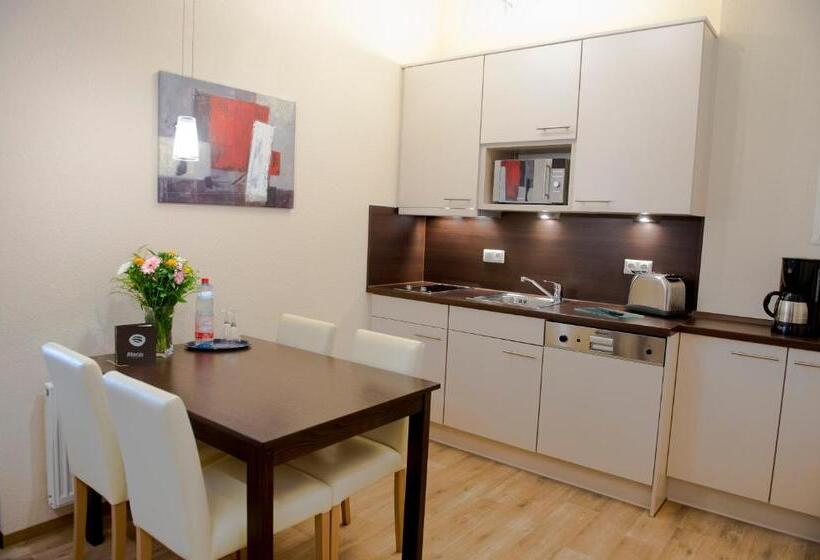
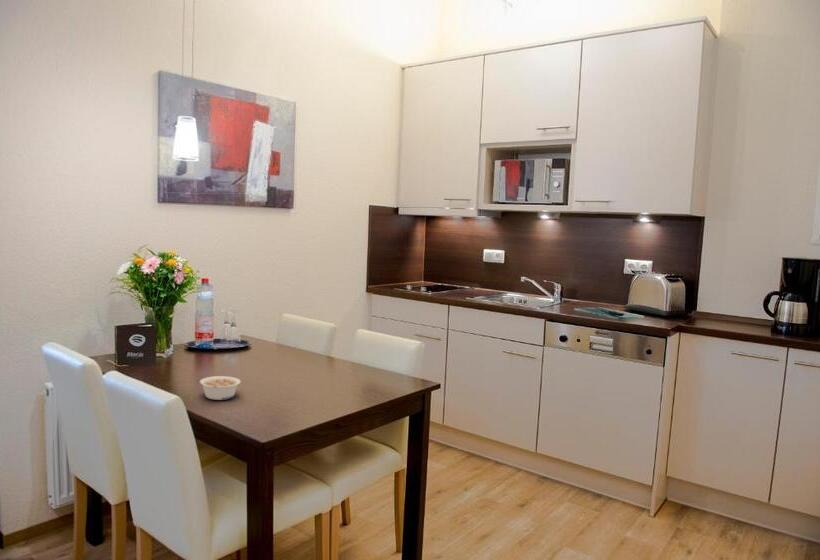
+ legume [199,375,241,401]
